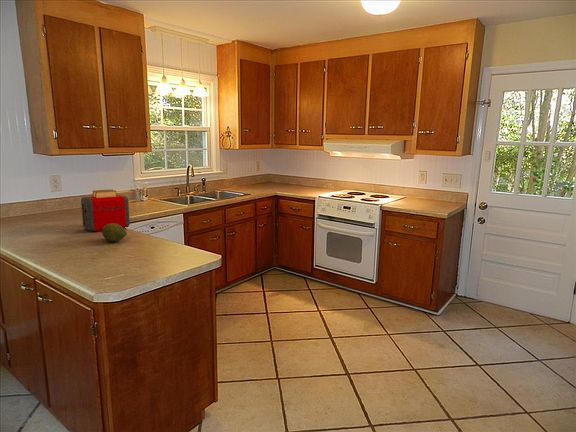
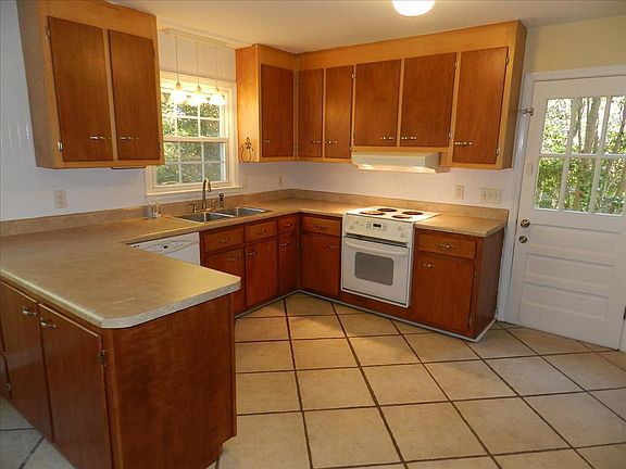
- toaster [80,189,131,232]
- fruit [101,223,128,242]
